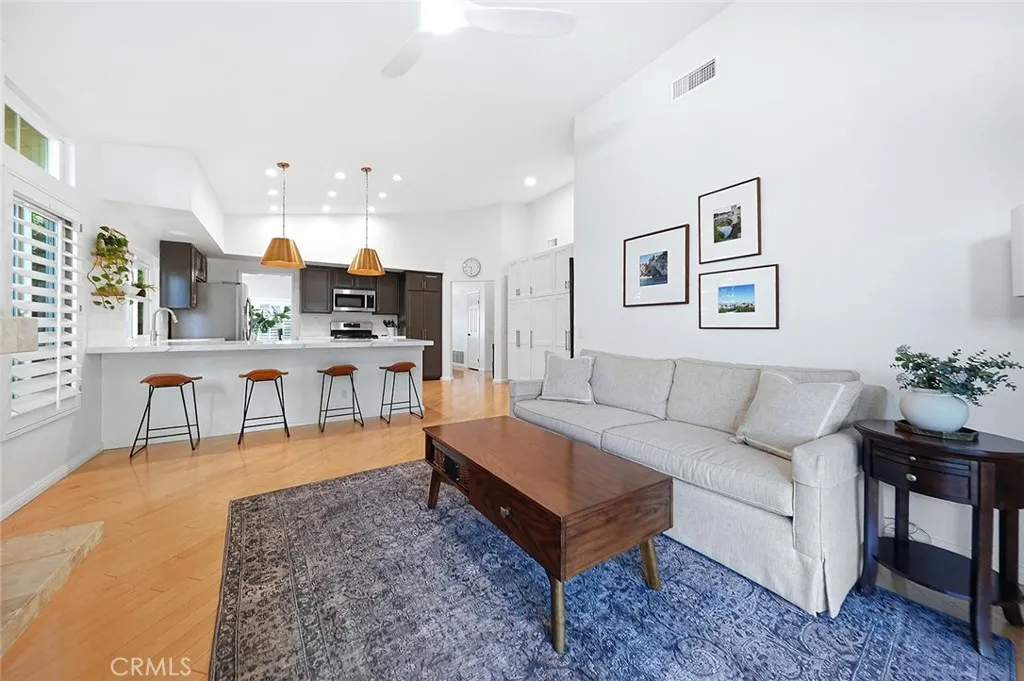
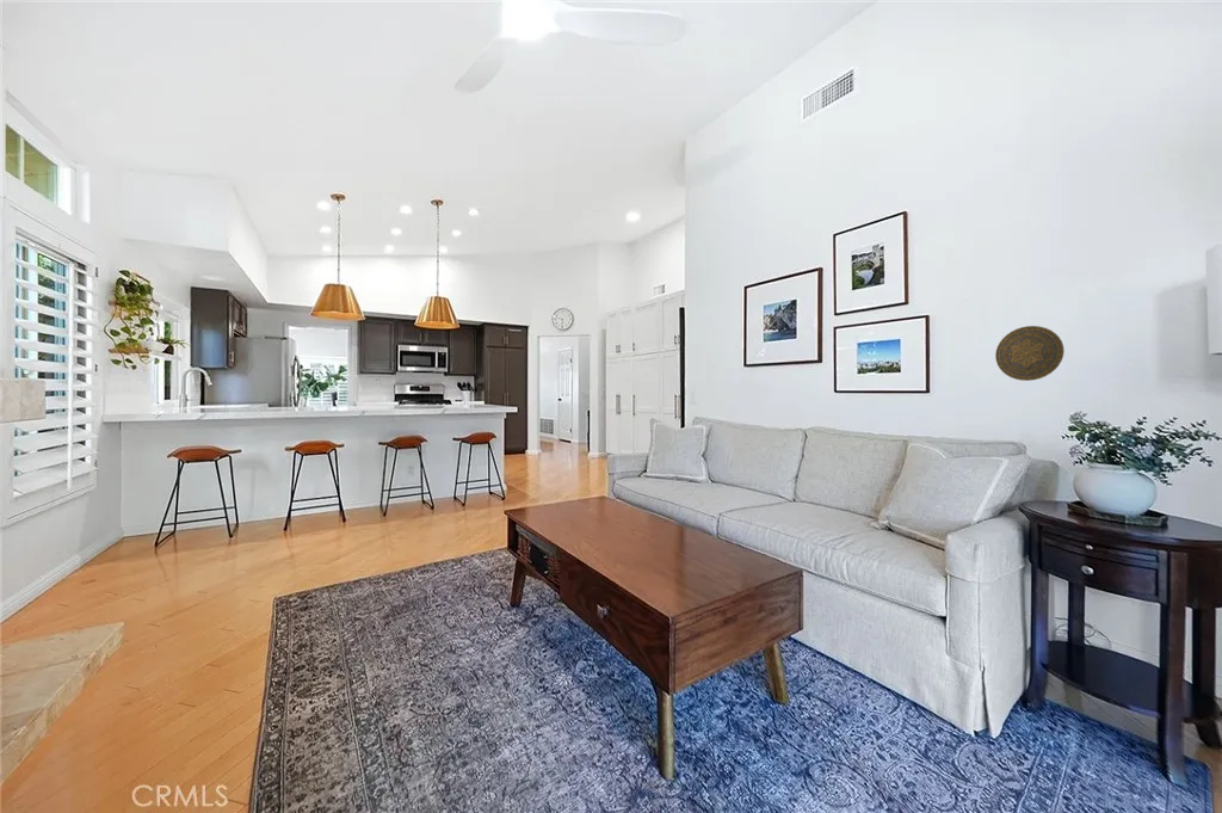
+ decorative plate [994,325,1066,382]
